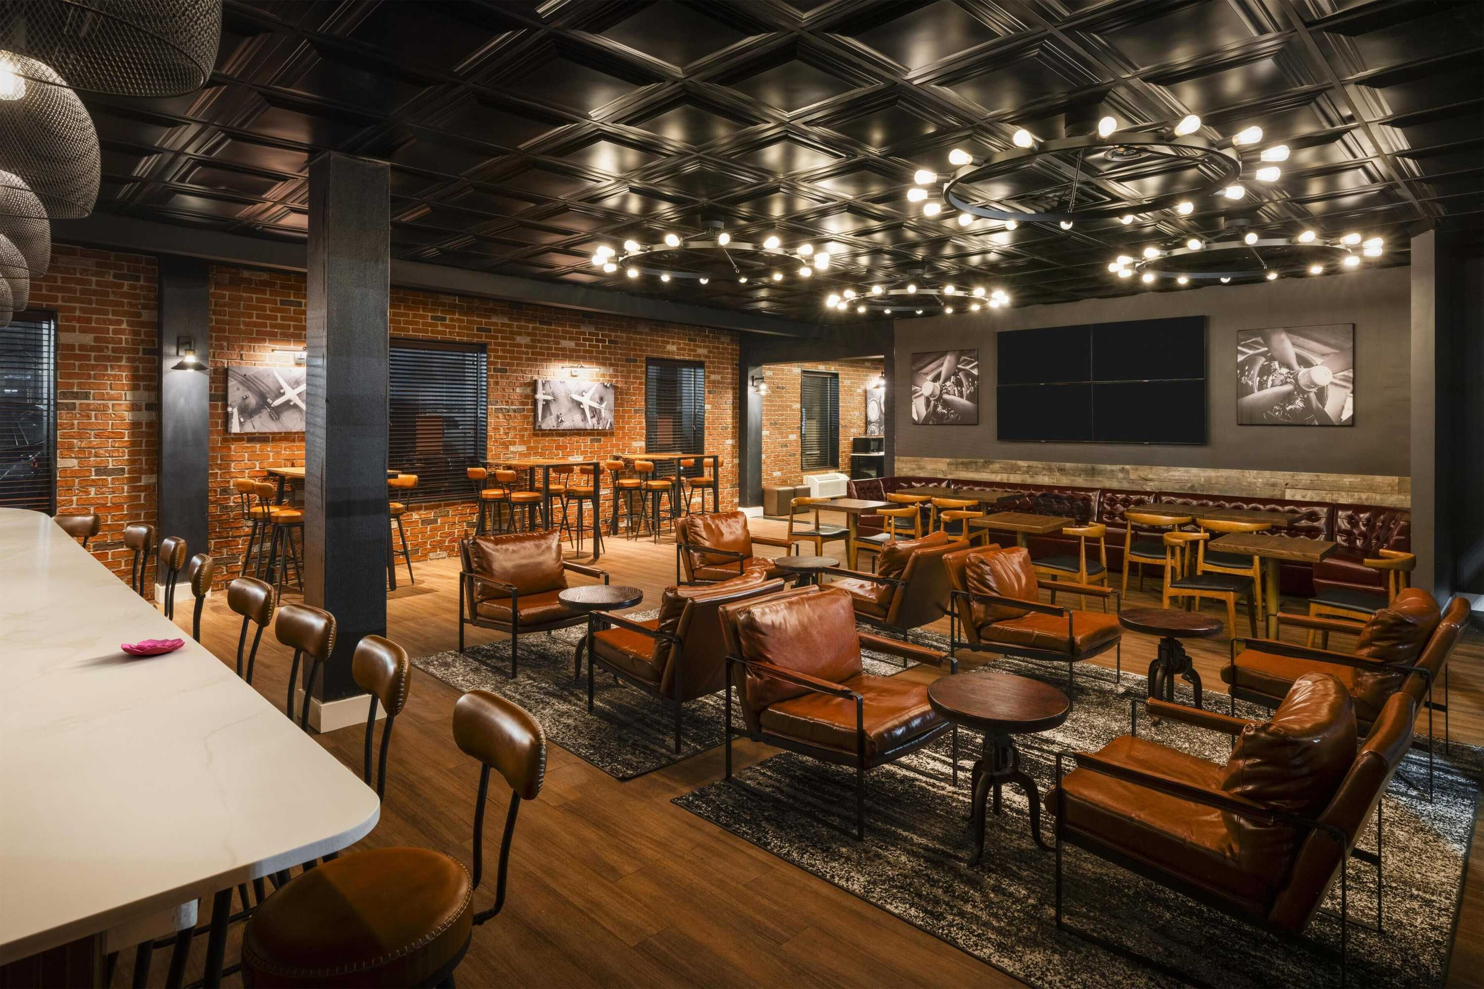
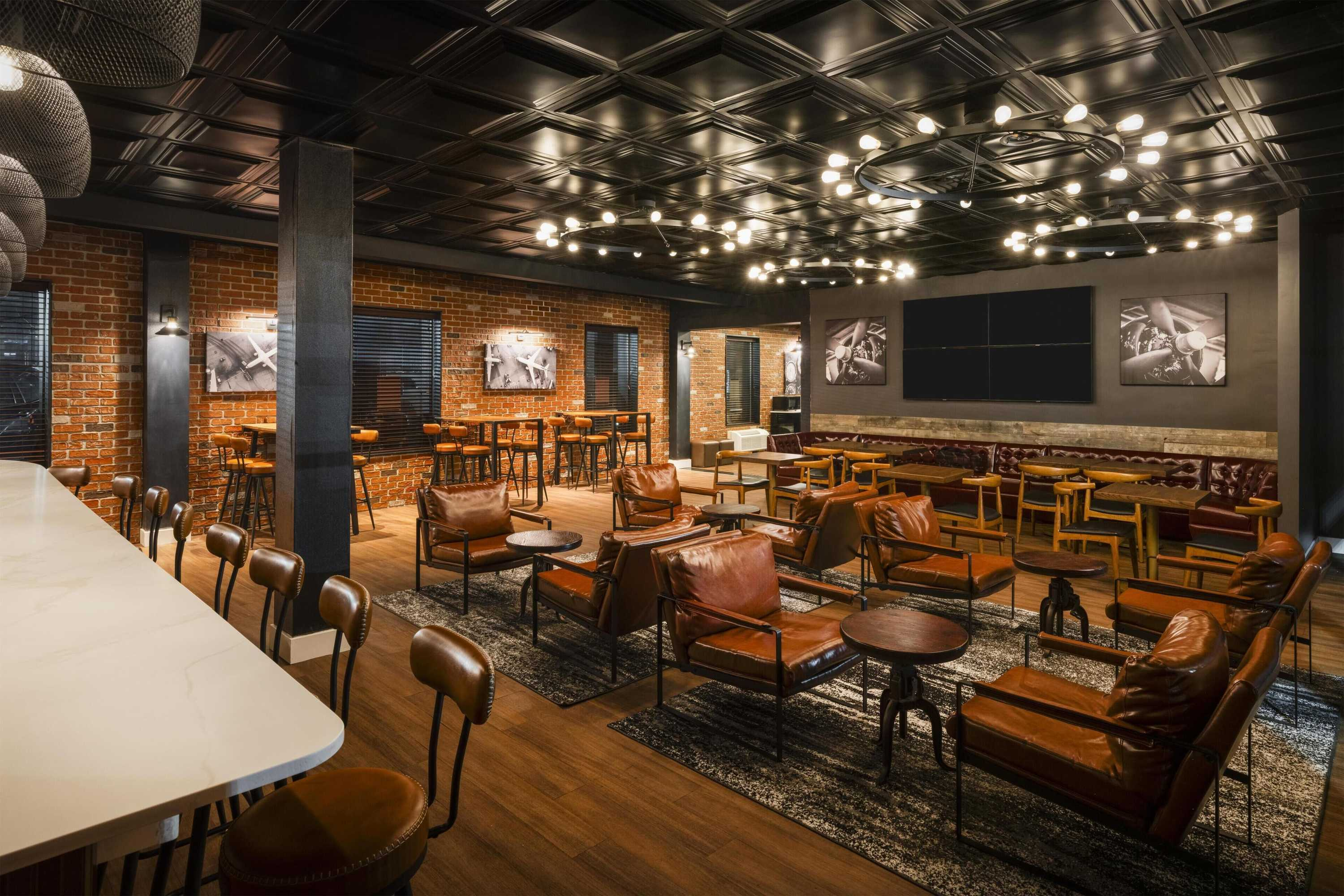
- flower [120,638,186,656]
